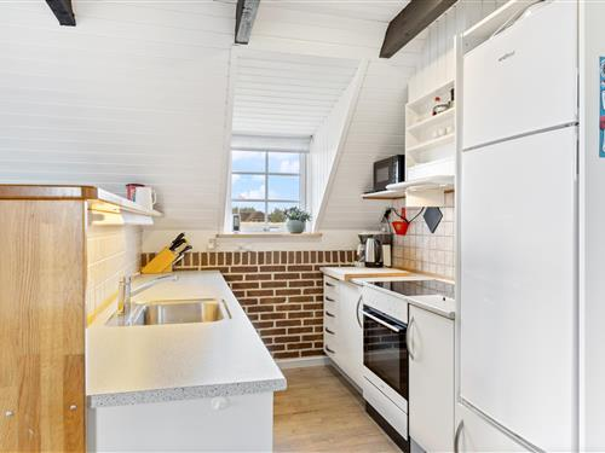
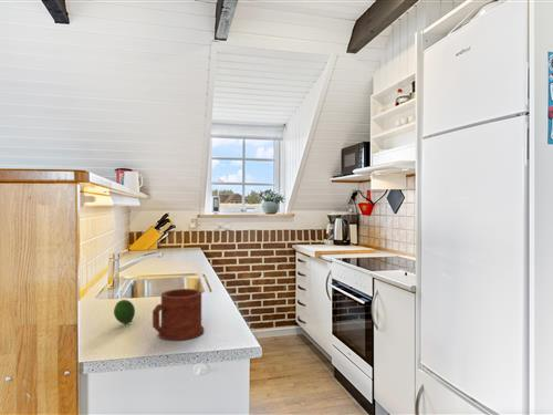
+ mug [152,288,205,342]
+ fruit [113,299,136,325]
